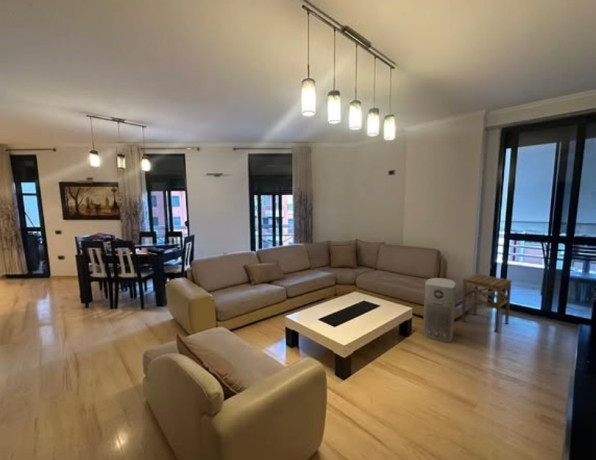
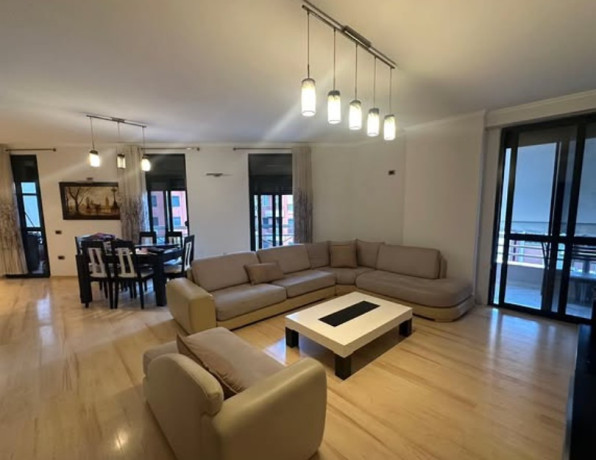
- side table [460,273,513,333]
- air purifier [422,277,457,343]
